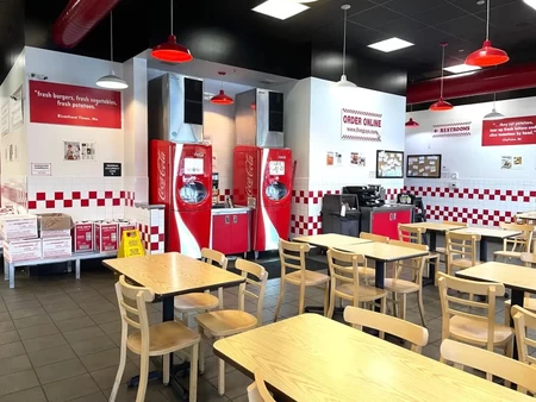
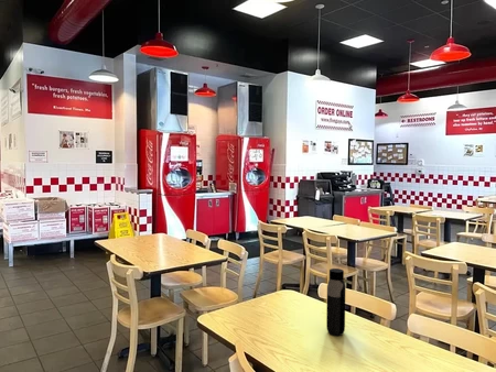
+ water bottle [325,267,346,337]
